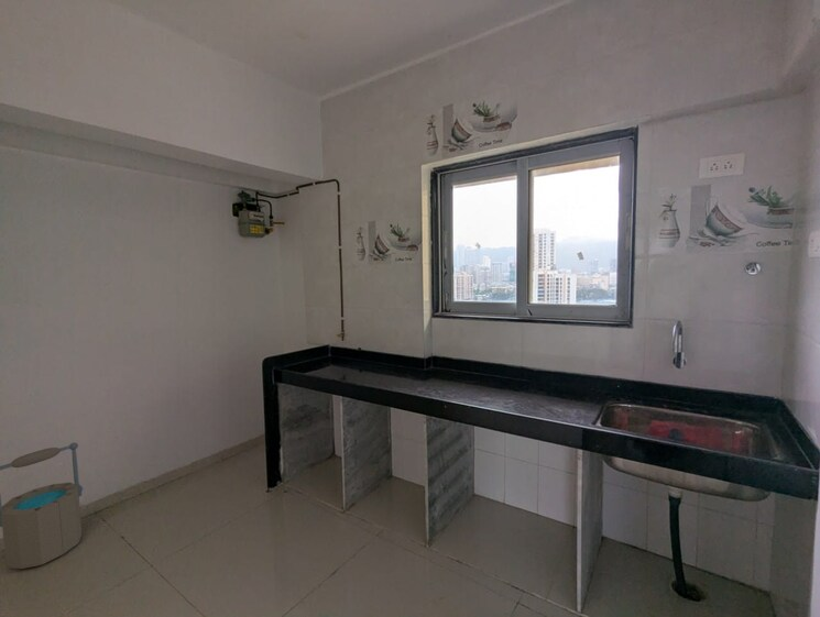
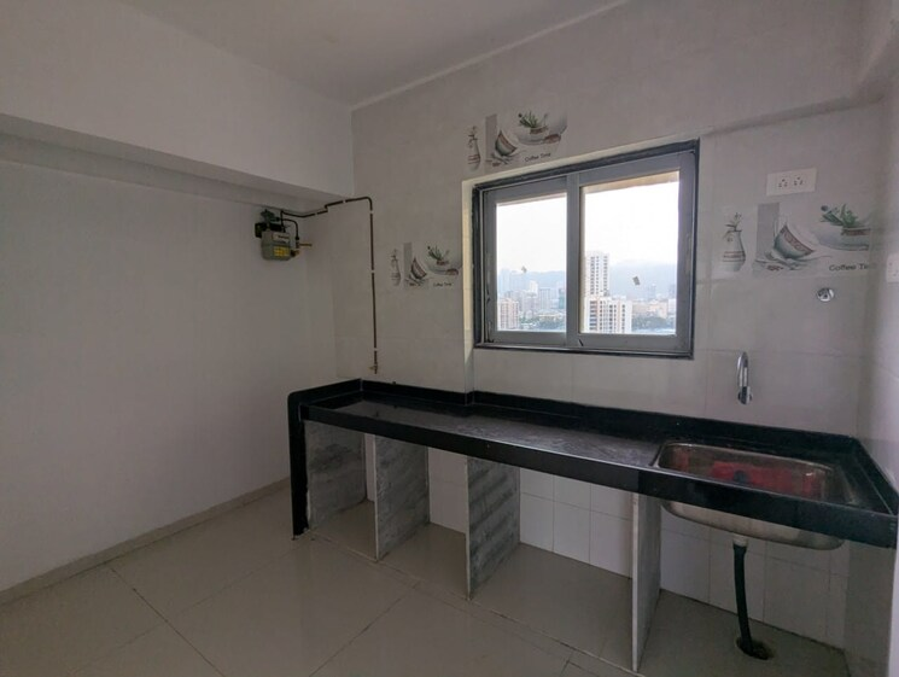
- bucket [0,442,84,570]
